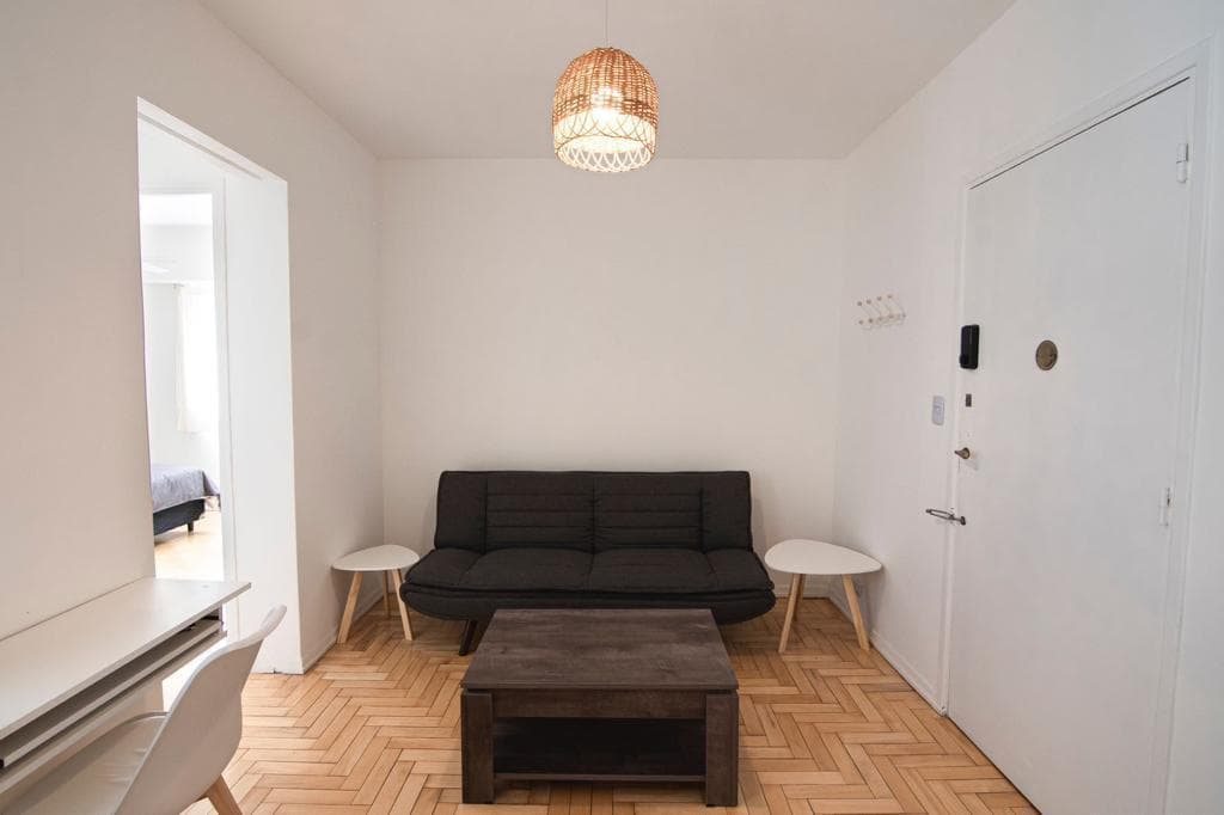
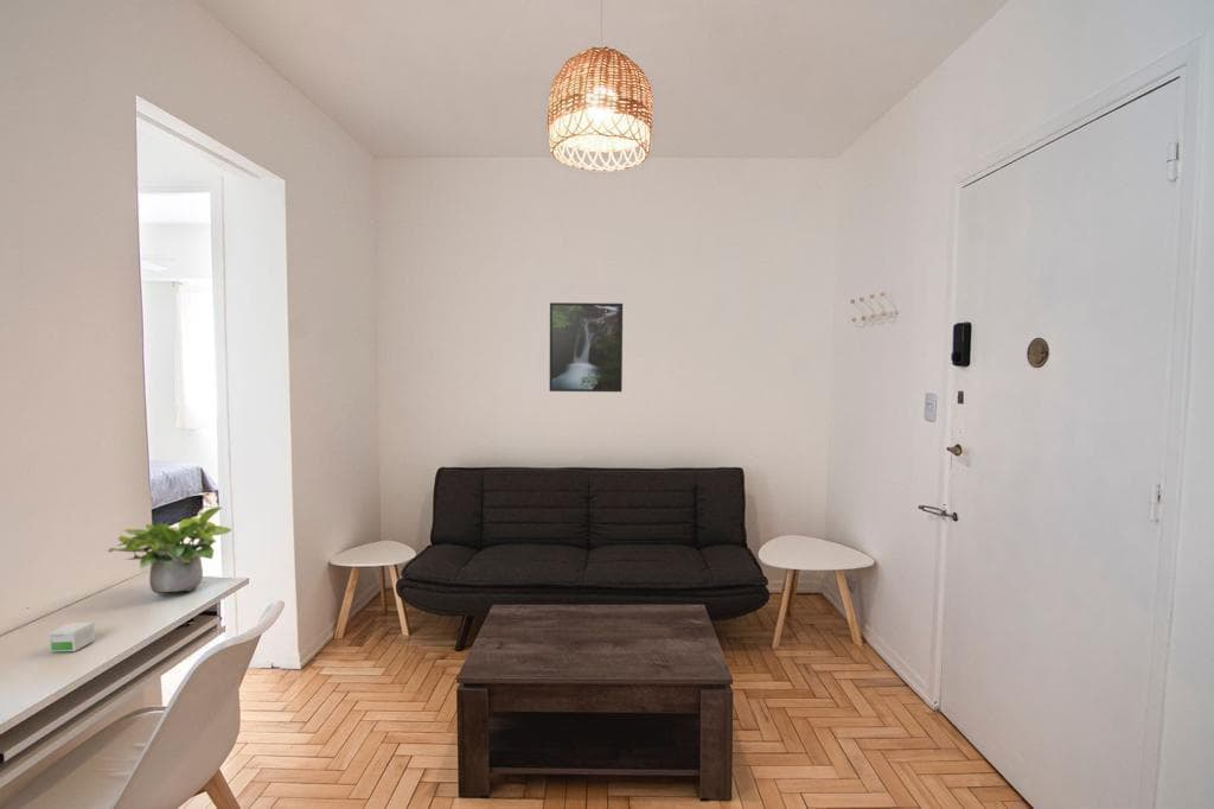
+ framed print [549,301,624,393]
+ potted plant [107,507,232,594]
+ small box [49,622,96,654]
